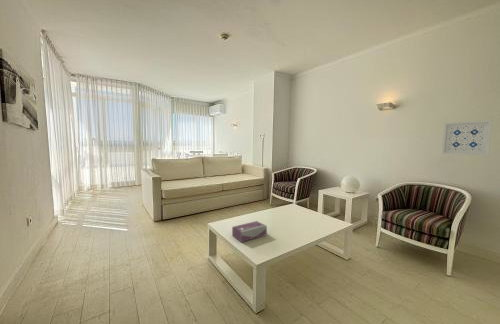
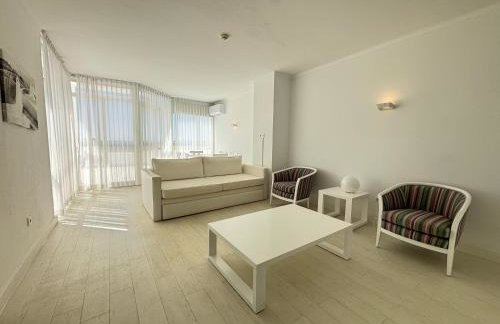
- tissue box [231,220,268,243]
- wall art [441,119,493,157]
